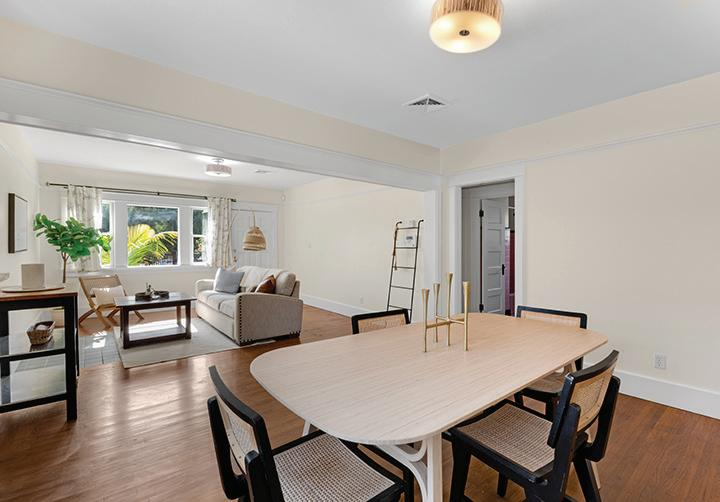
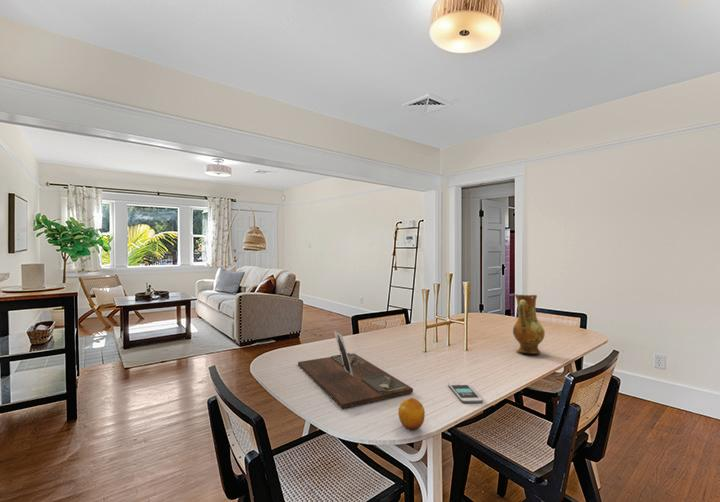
+ fruit [397,397,426,431]
+ smartphone [448,382,483,404]
+ decorative tray [297,330,414,409]
+ ceramic jug [512,293,546,355]
